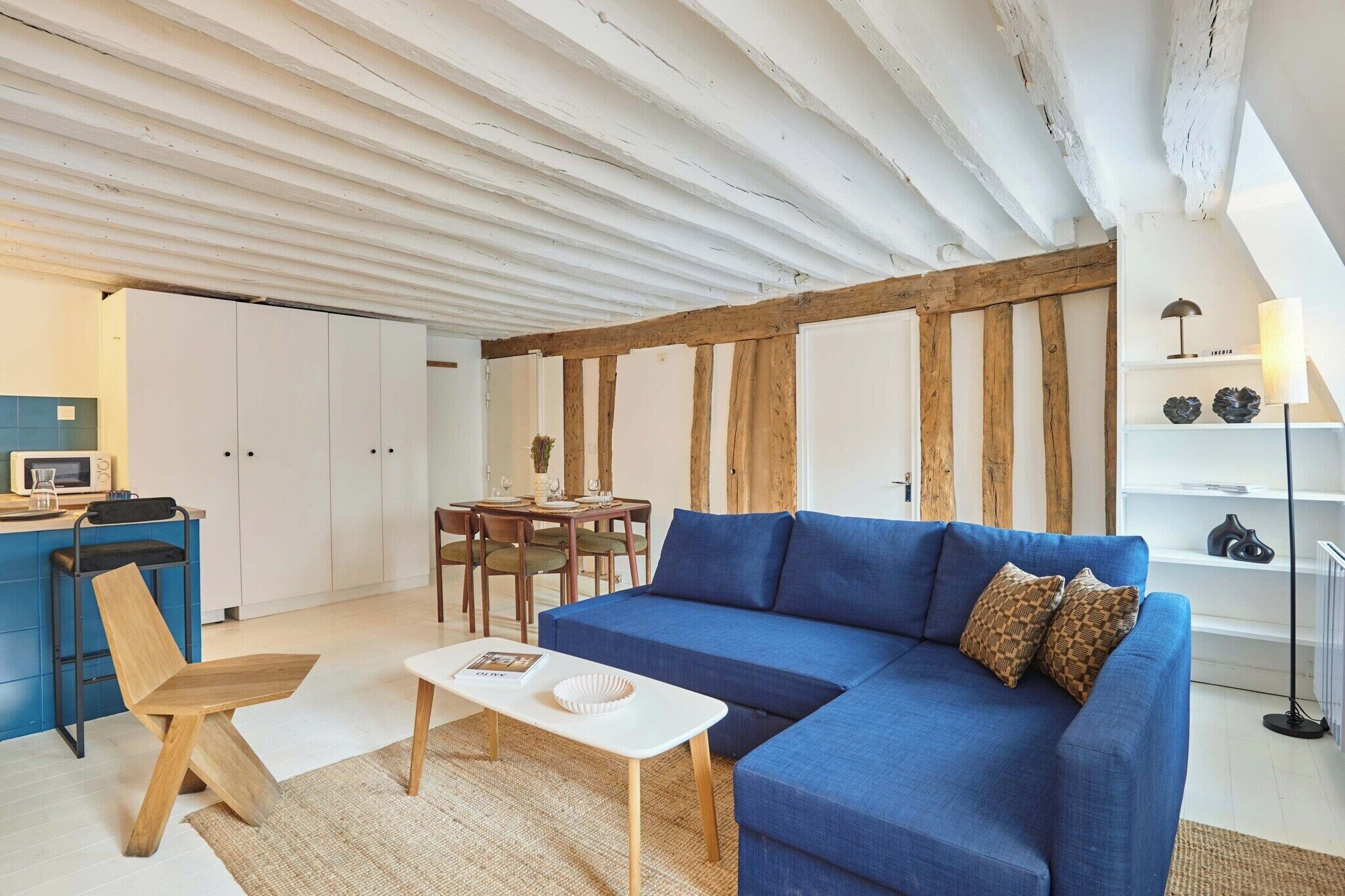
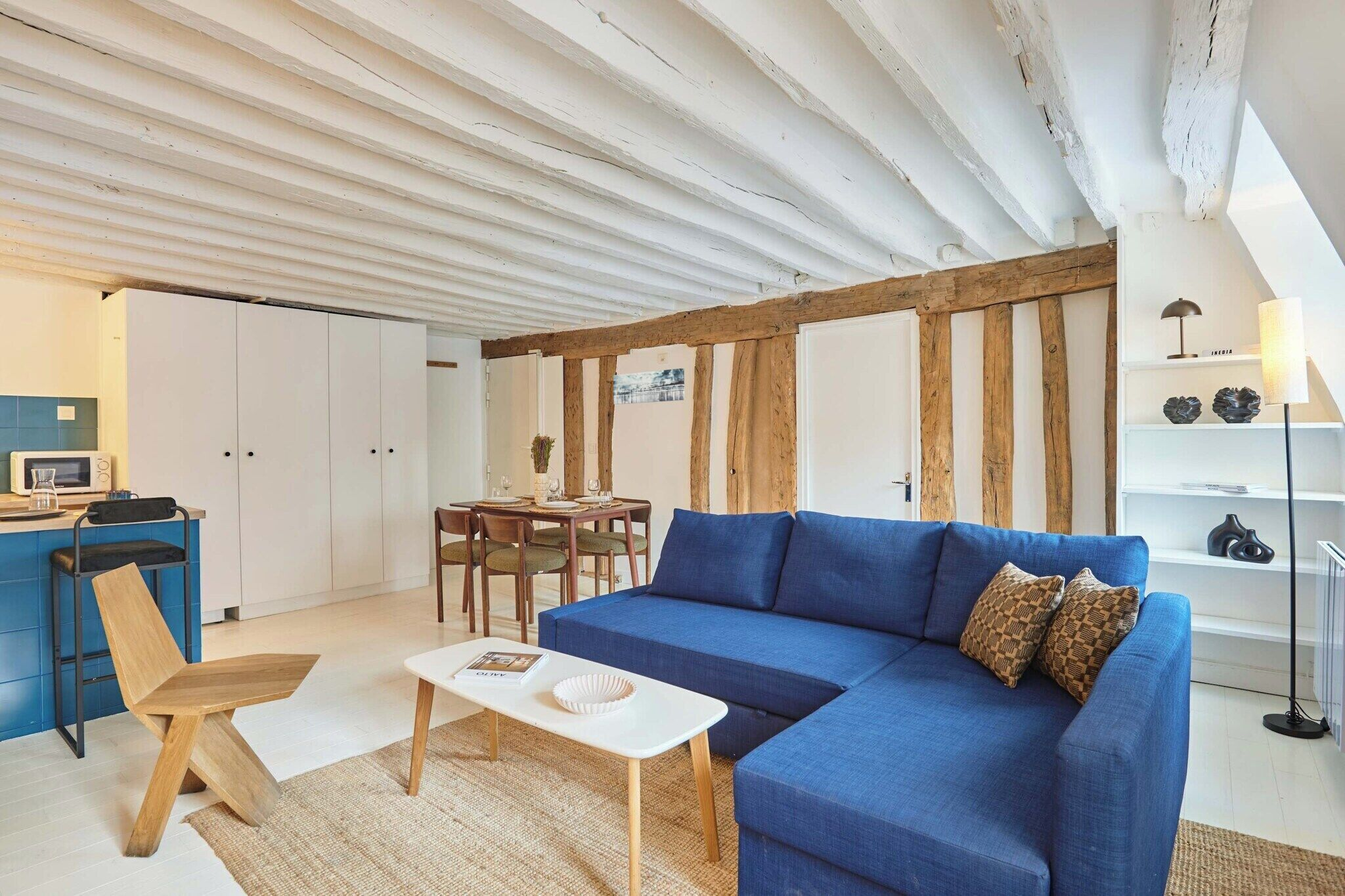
+ wall art [613,368,685,405]
